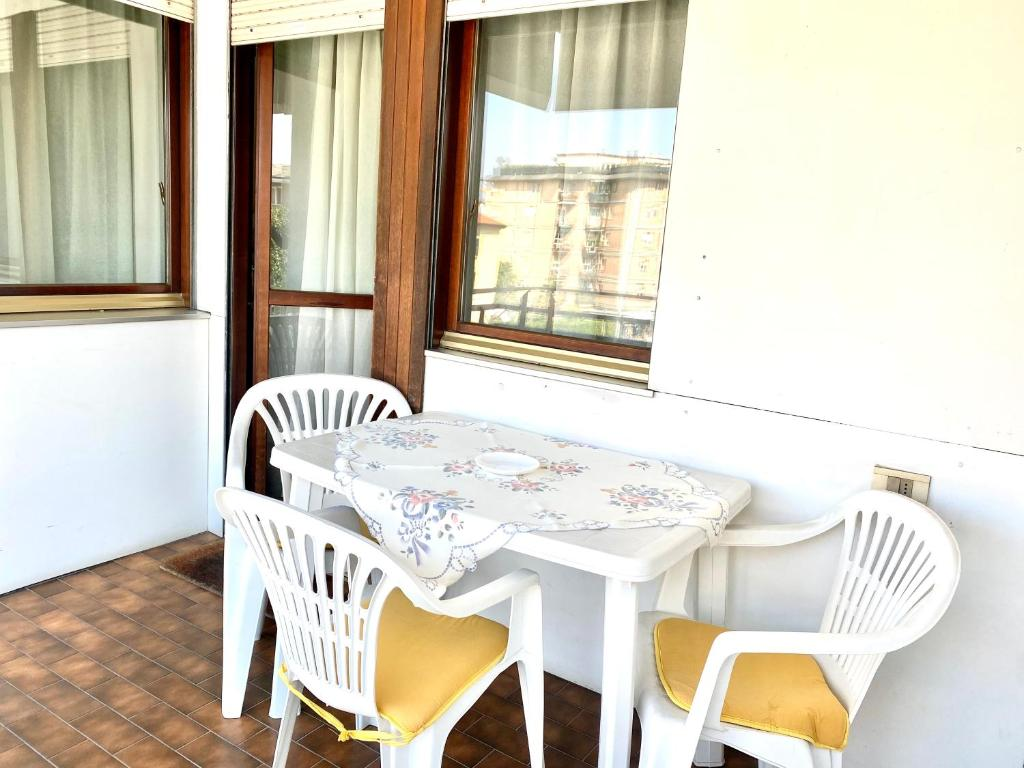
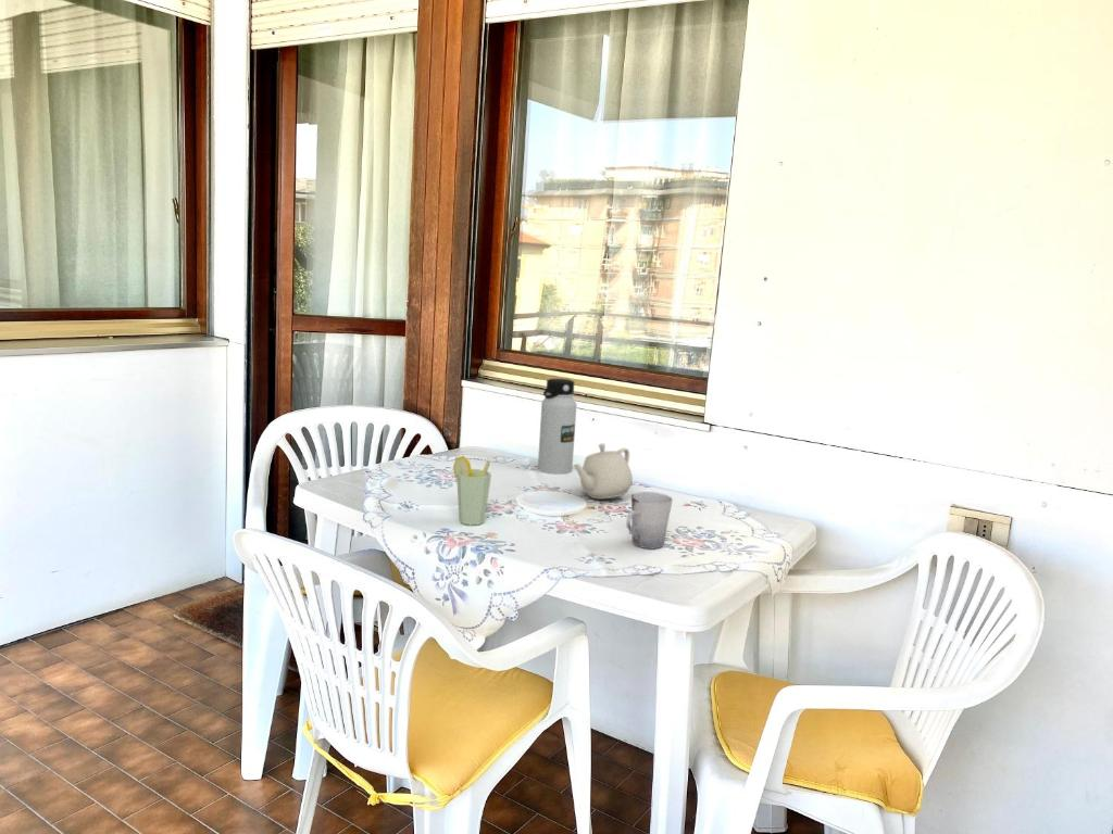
+ cup [626,491,674,549]
+ cup [452,455,492,527]
+ teapot [573,442,634,500]
+ water bottle [537,378,577,476]
